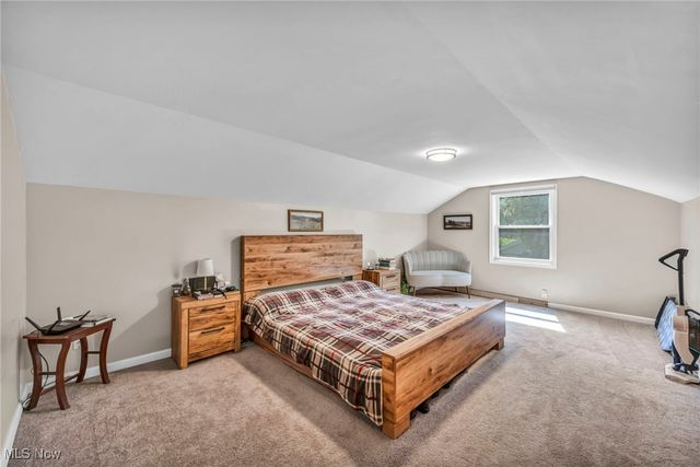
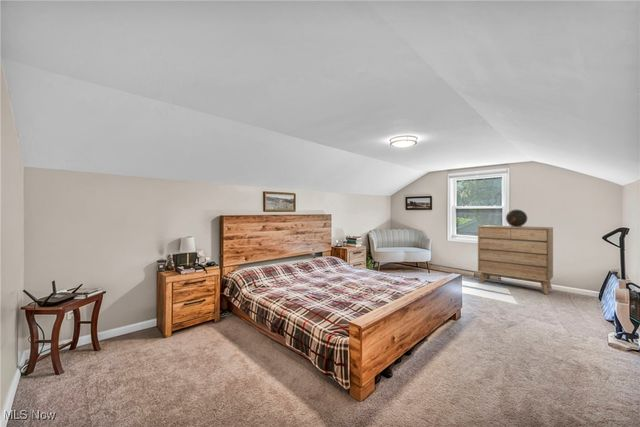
+ dresser [477,224,554,295]
+ decorative globe [505,209,528,227]
